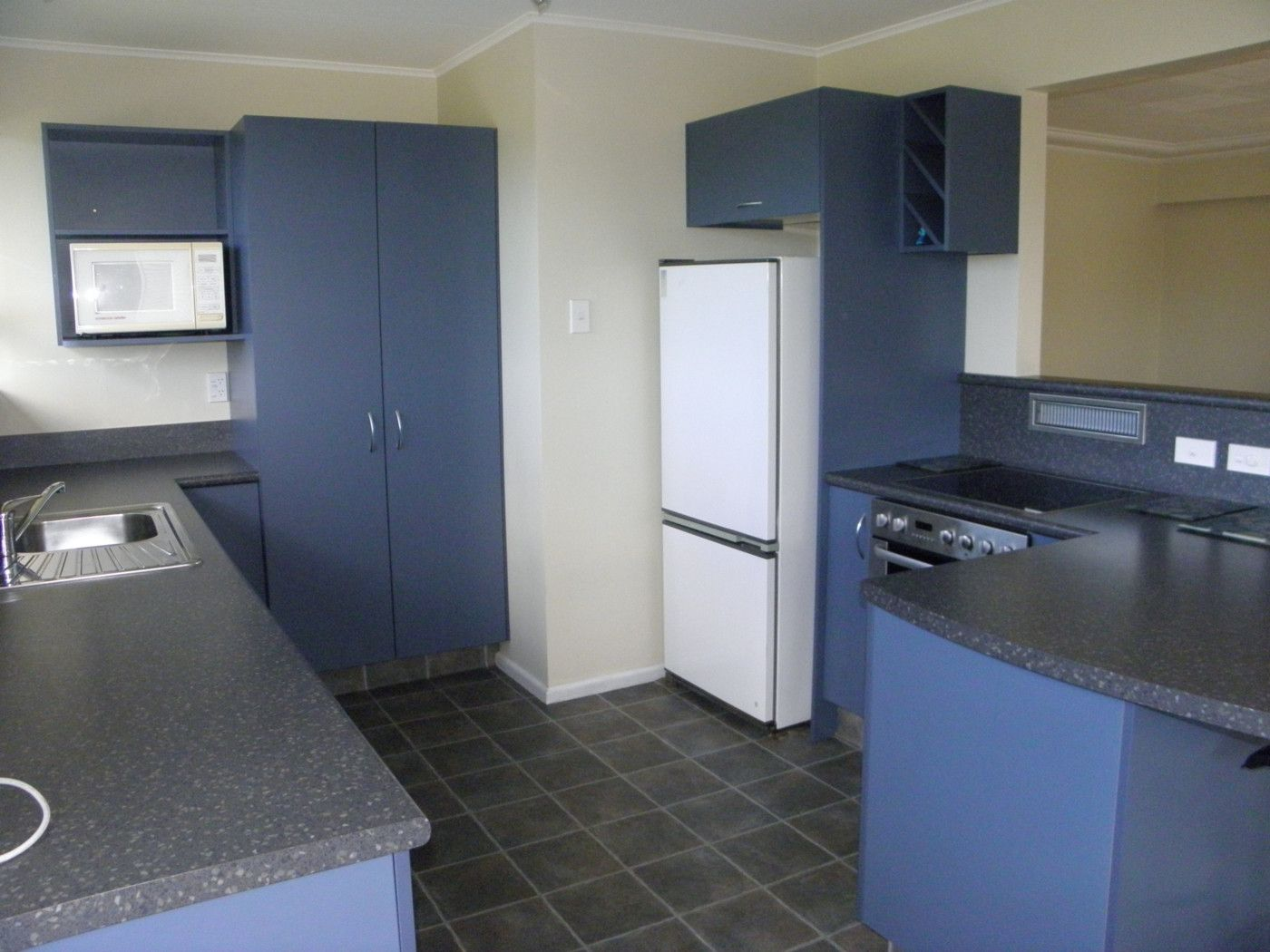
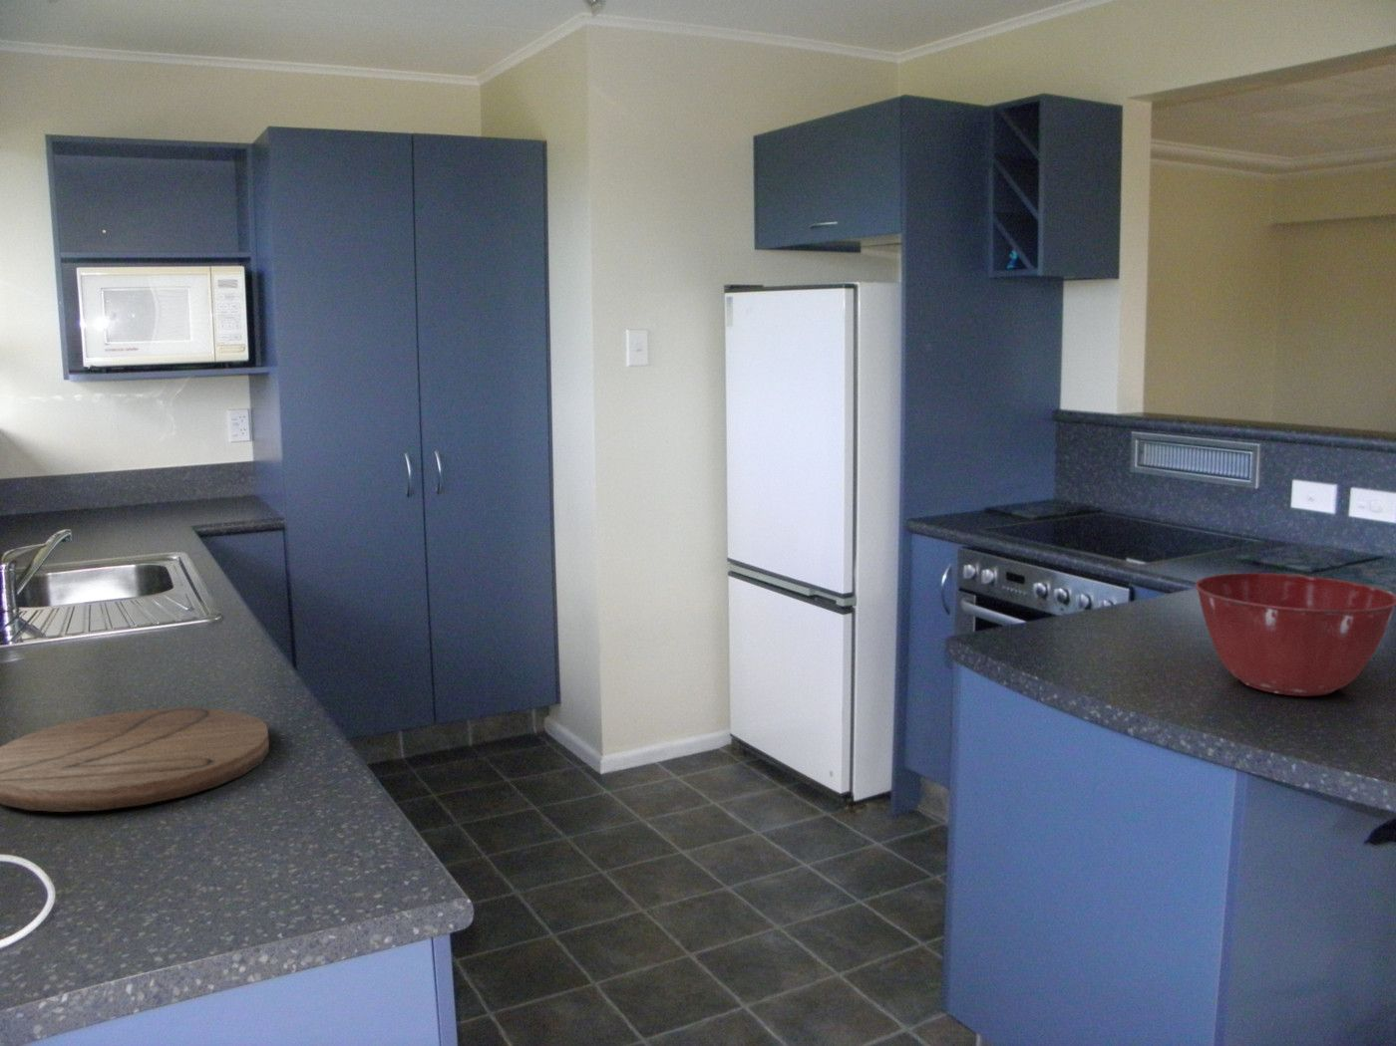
+ mixing bowl [1194,571,1396,698]
+ cutting board [0,706,270,813]
